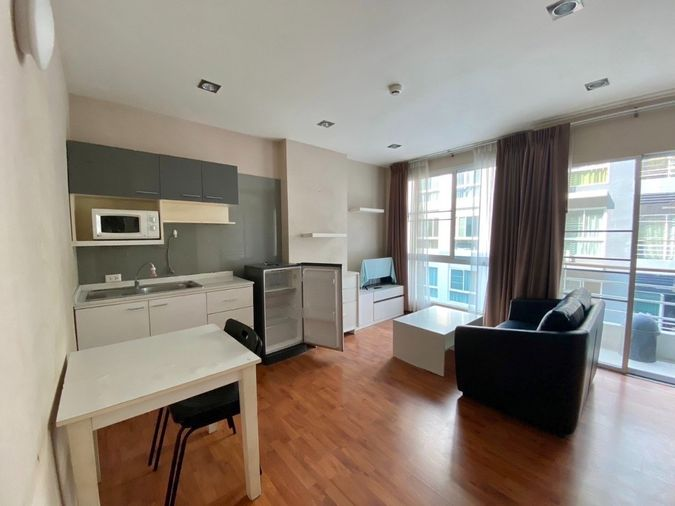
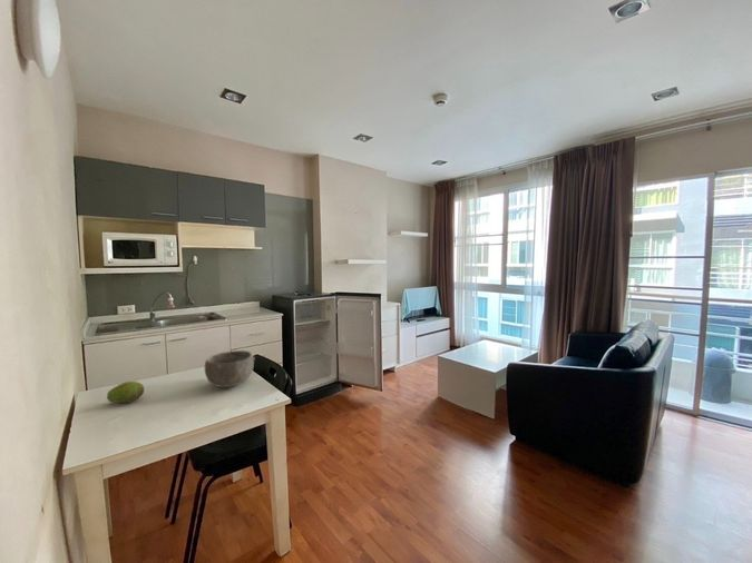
+ fruit [106,381,145,404]
+ bowl [204,349,256,388]
